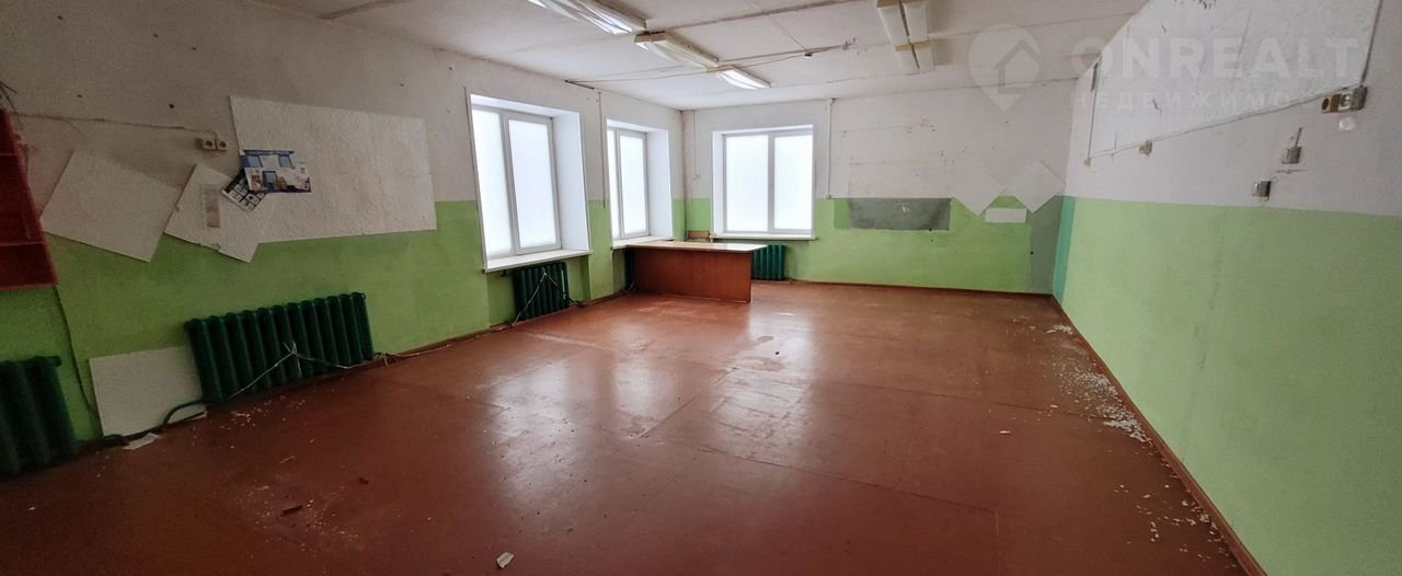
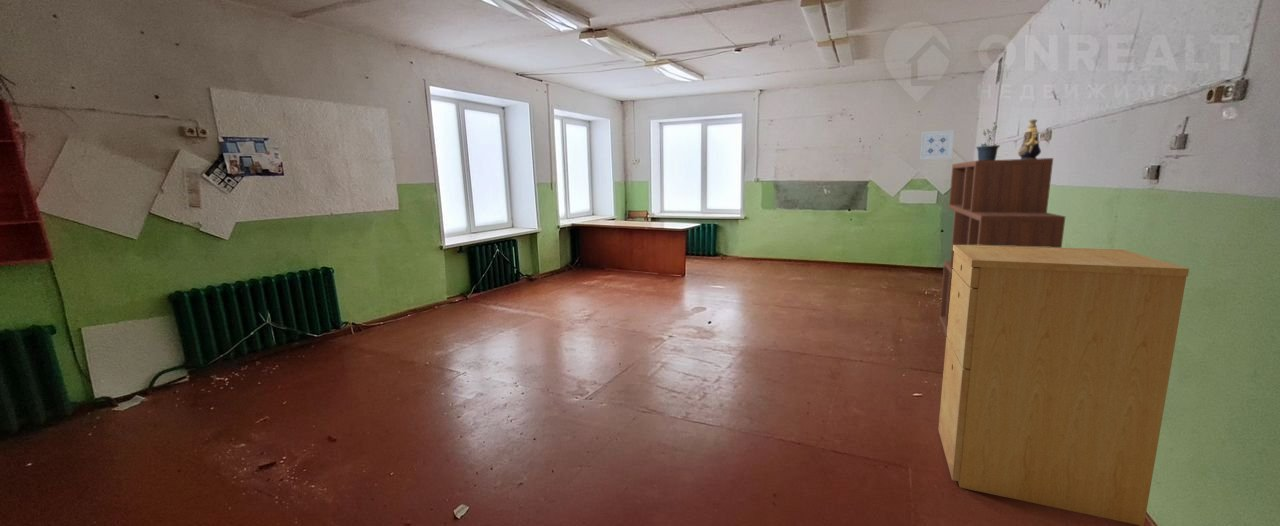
+ potted plant [975,121,1001,161]
+ wall art [919,129,955,161]
+ bookcase [939,157,1066,338]
+ filing cabinet [937,245,1190,526]
+ decorative vase [1017,118,1042,159]
